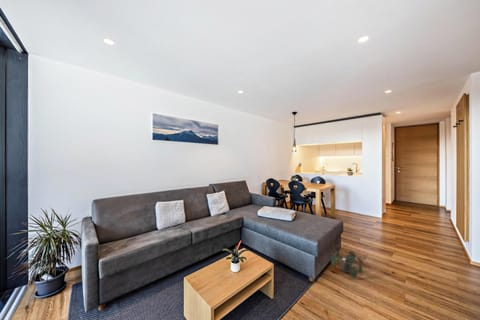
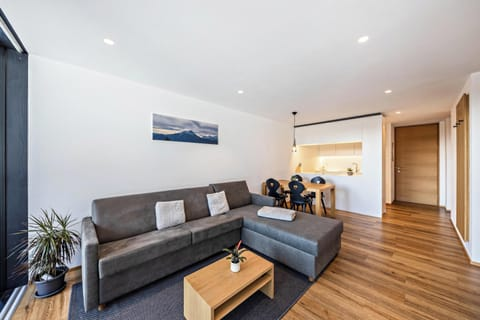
- potted plant [330,247,364,279]
